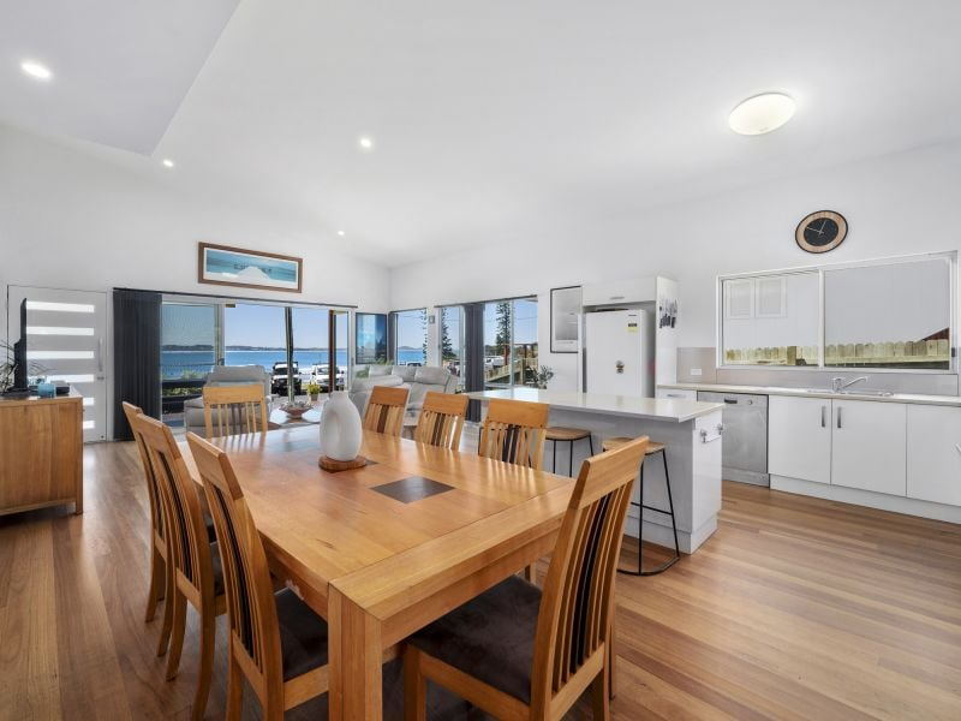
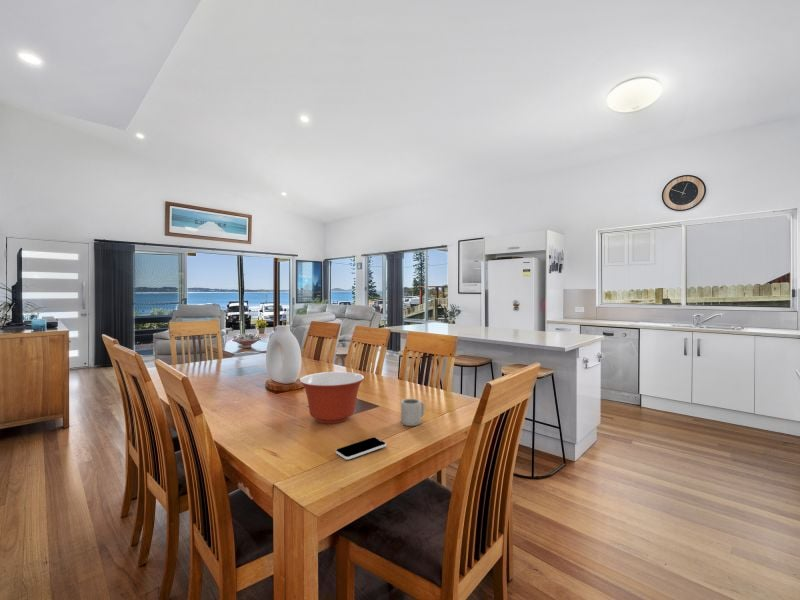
+ cup [400,398,425,427]
+ mixing bowl [299,371,365,425]
+ smartphone [335,436,387,460]
